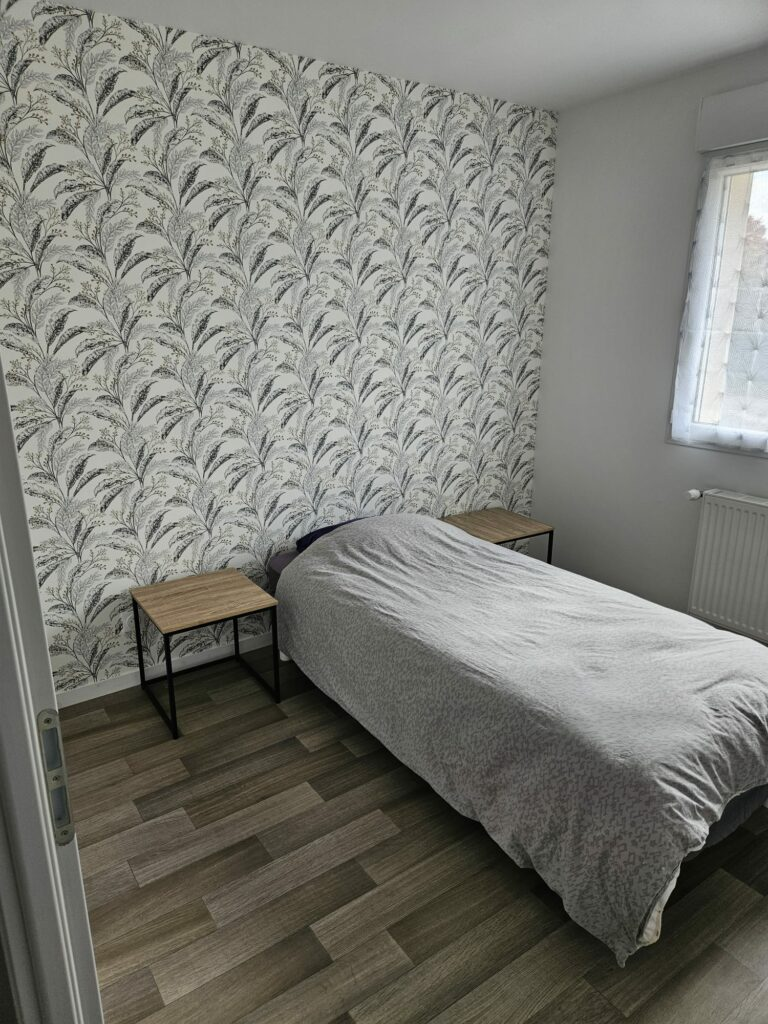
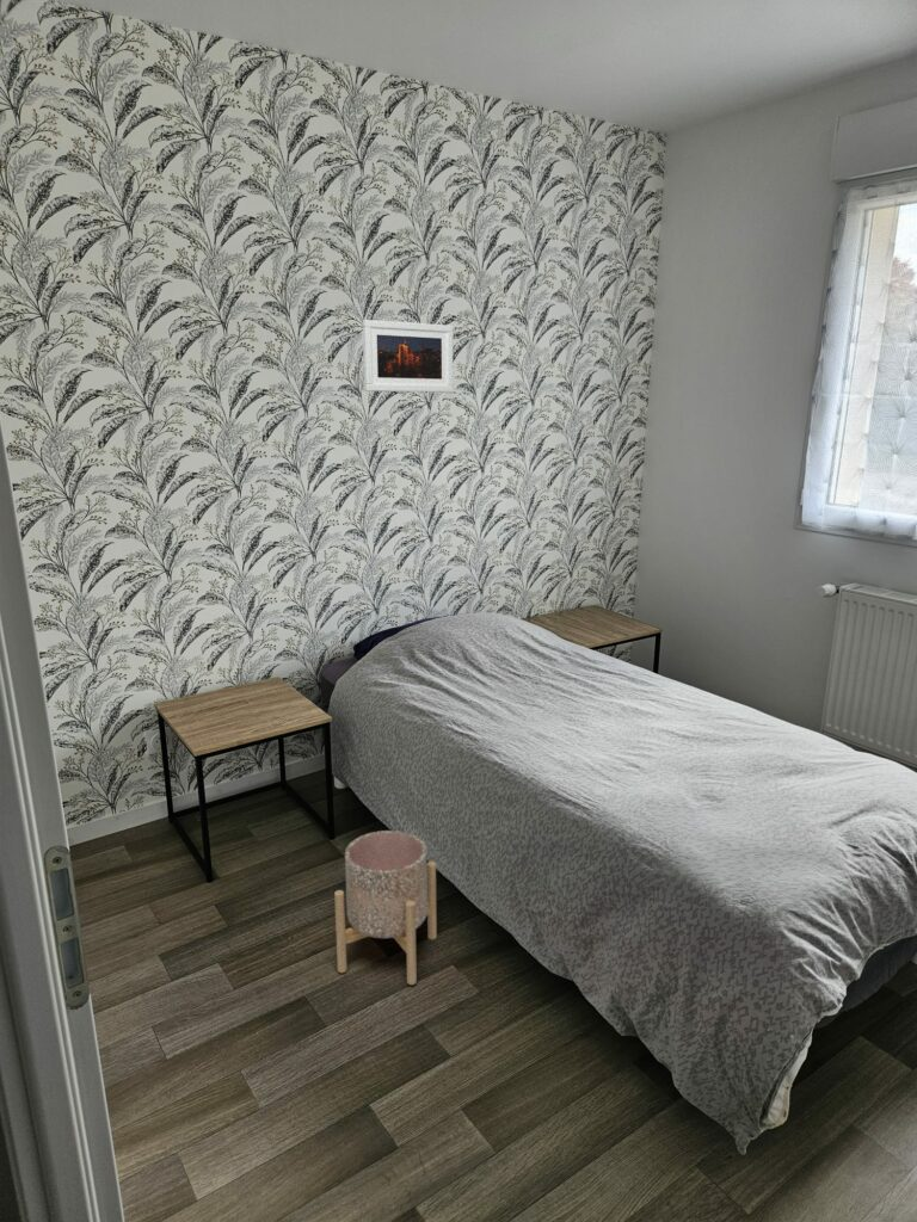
+ planter [333,829,438,986]
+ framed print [362,319,454,394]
